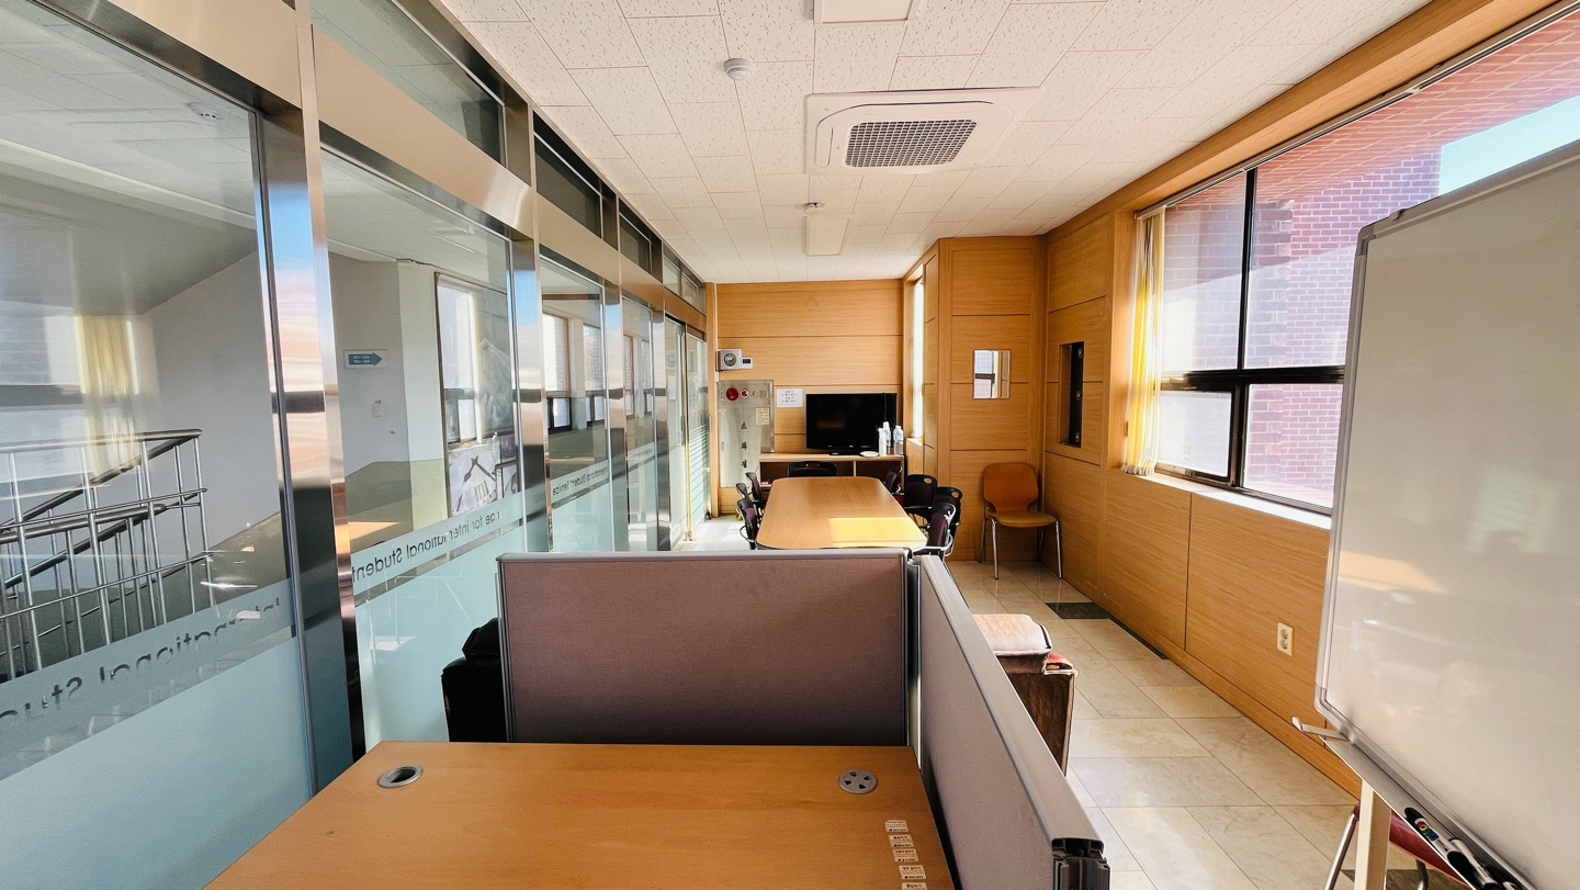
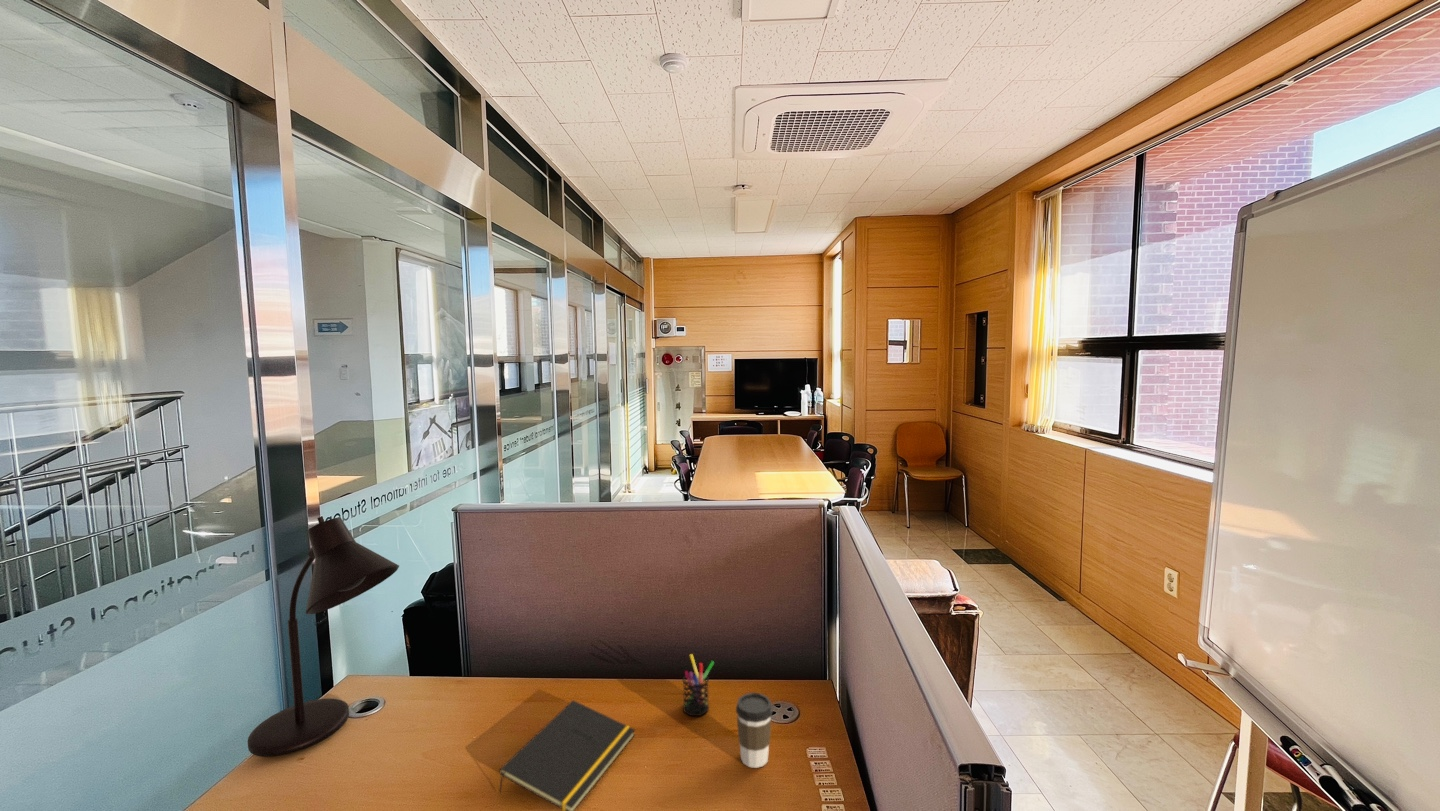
+ desk lamp [247,516,400,758]
+ coffee cup [735,692,774,769]
+ notepad [498,699,636,811]
+ pen holder [682,653,715,717]
